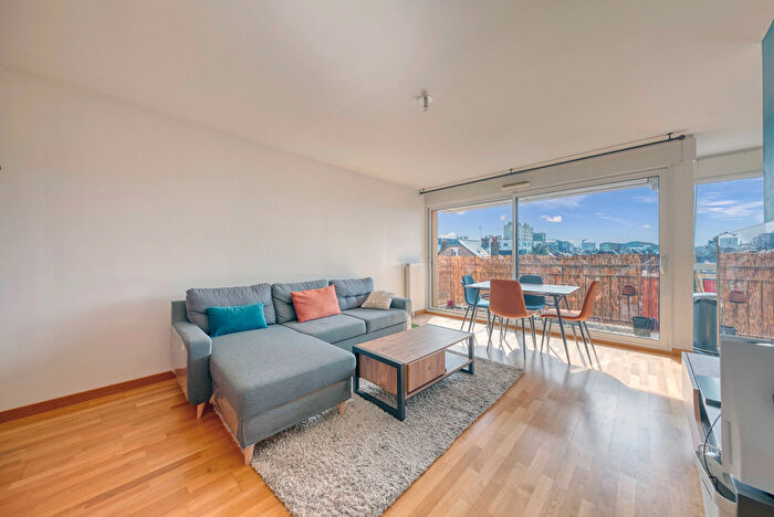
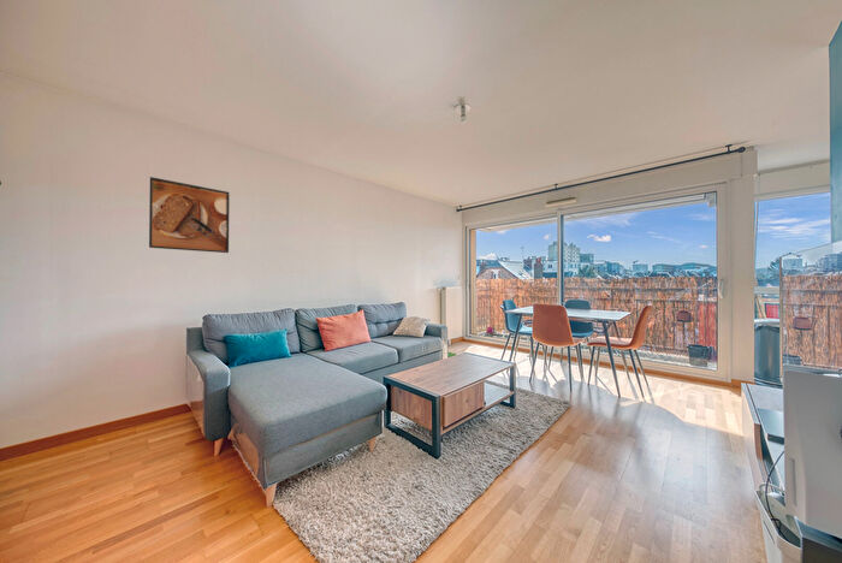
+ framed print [148,176,231,254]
